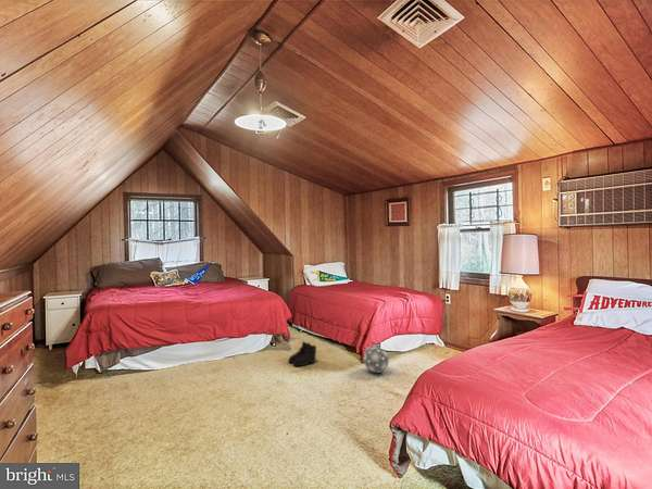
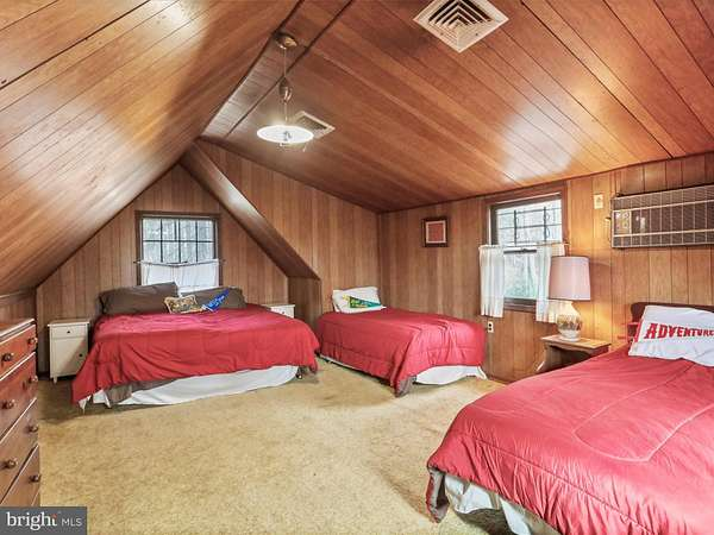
- ball [363,346,390,374]
- boots [287,341,318,367]
